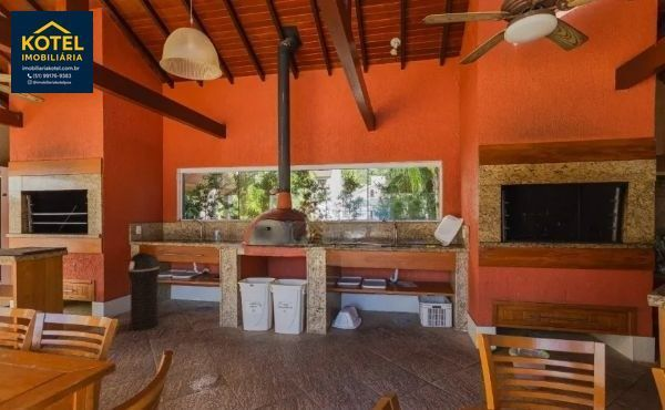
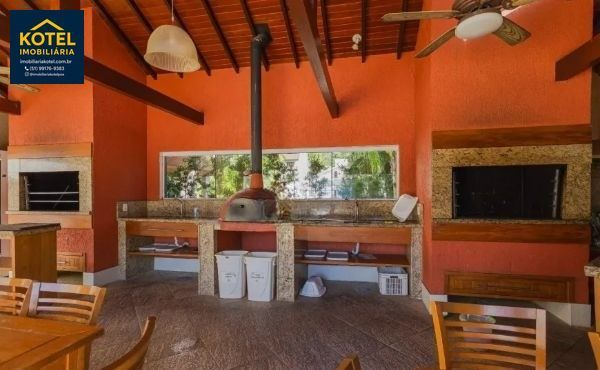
- trash can [126,252,161,331]
